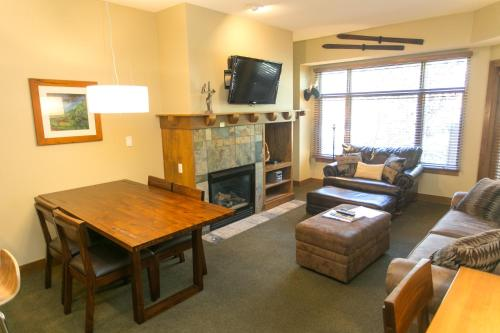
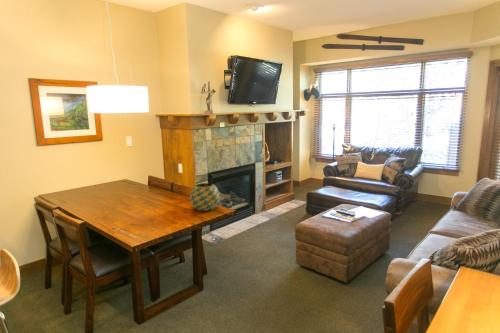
+ decorative ball [189,182,221,212]
